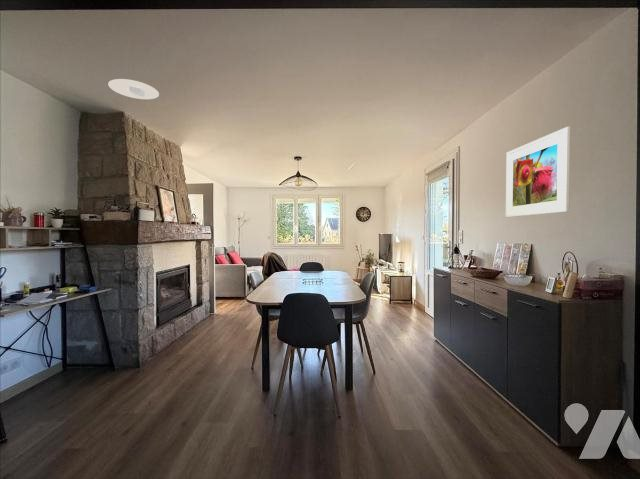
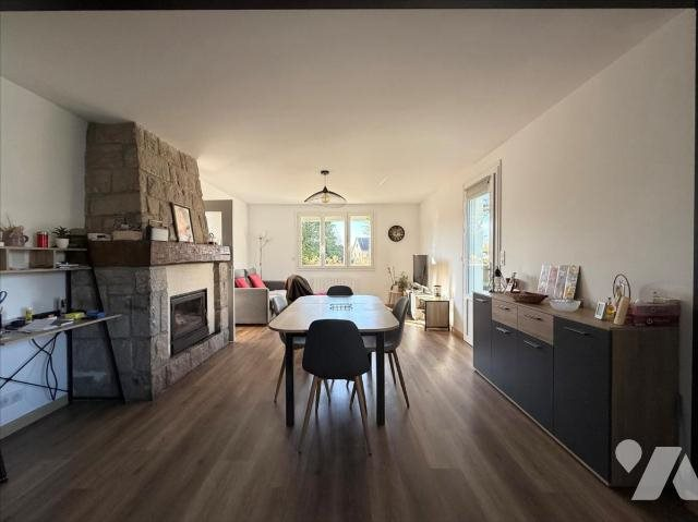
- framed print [505,126,571,218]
- recessed light [107,78,160,100]
